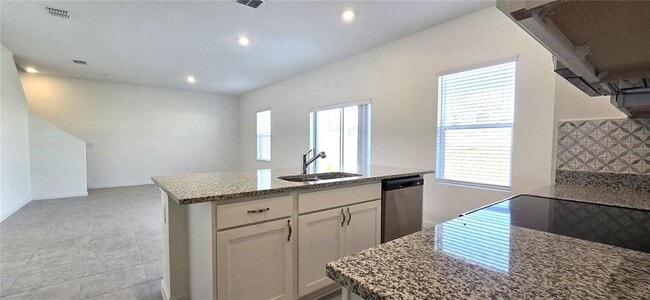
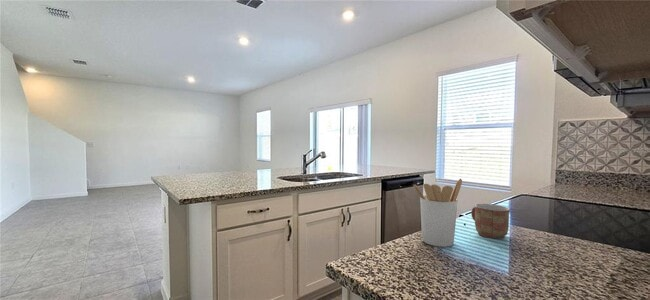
+ utensil holder [412,178,463,248]
+ mug [470,203,511,239]
